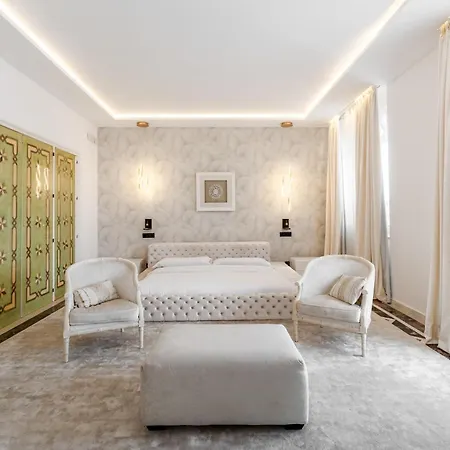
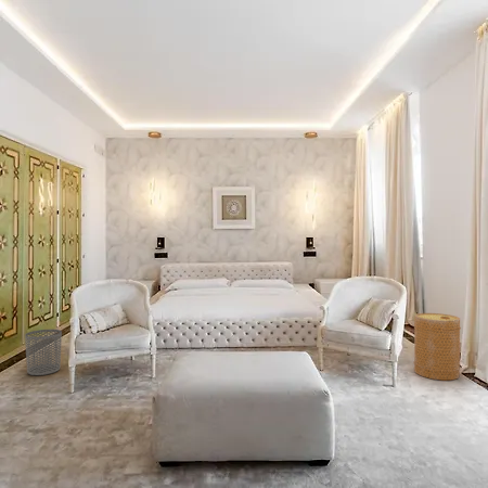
+ waste bin [24,329,63,376]
+ basket [413,312,462,381]
